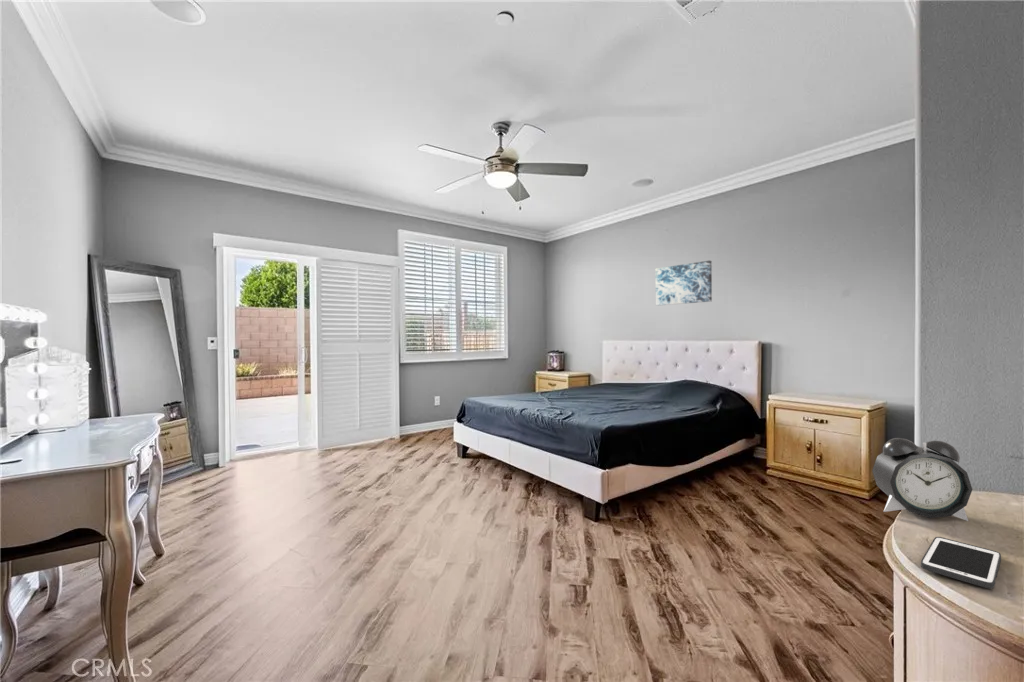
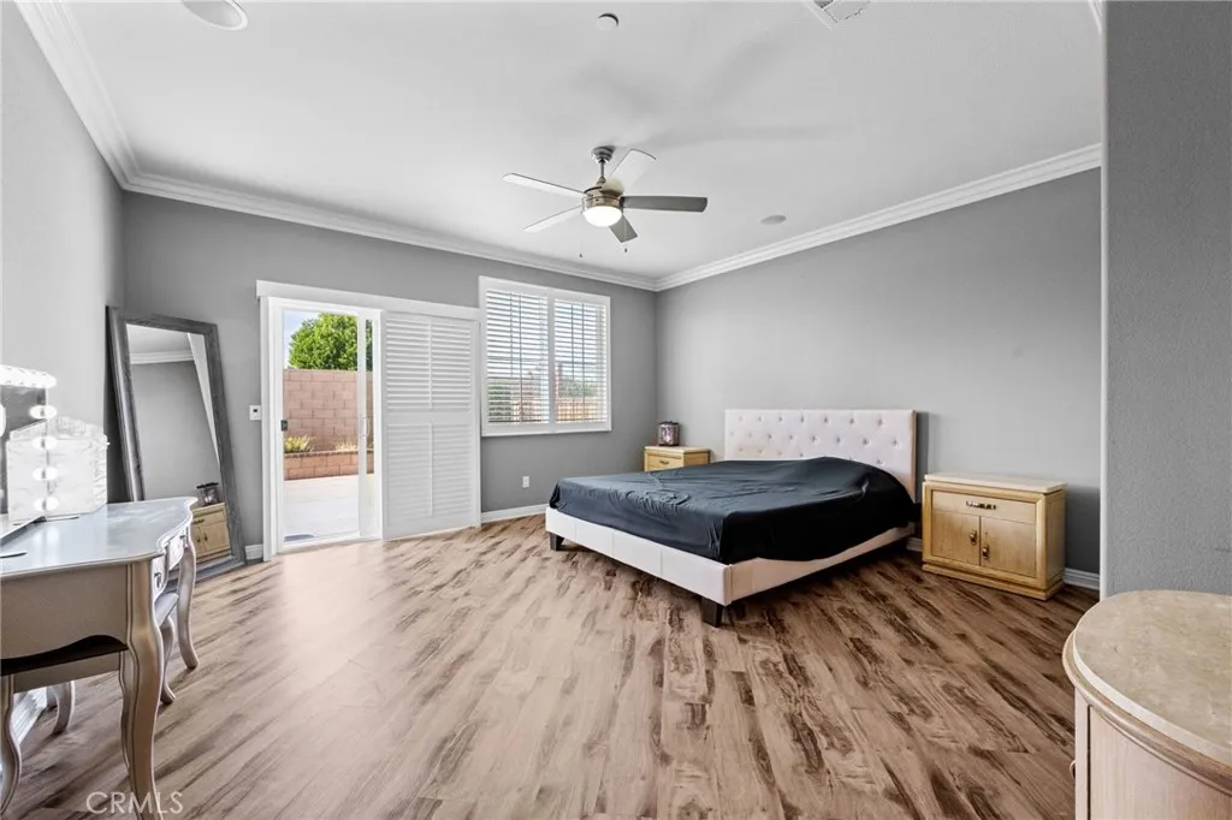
- wall art [655,260,713,306]
- cell phone [920,536,1002,590]
- alarm clock [871,437,973,522]
